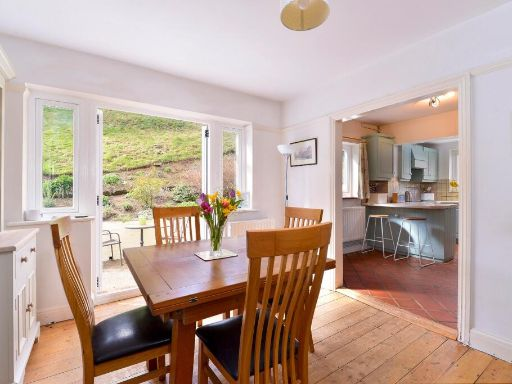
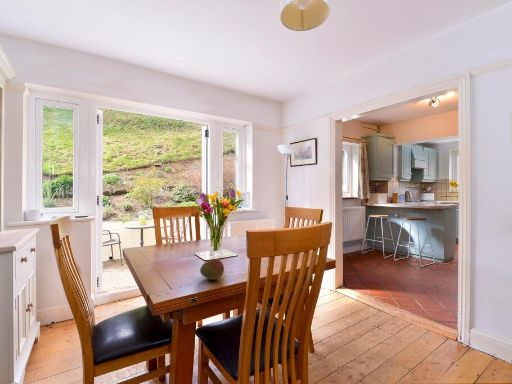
+ fruit [199,258,225,281]
